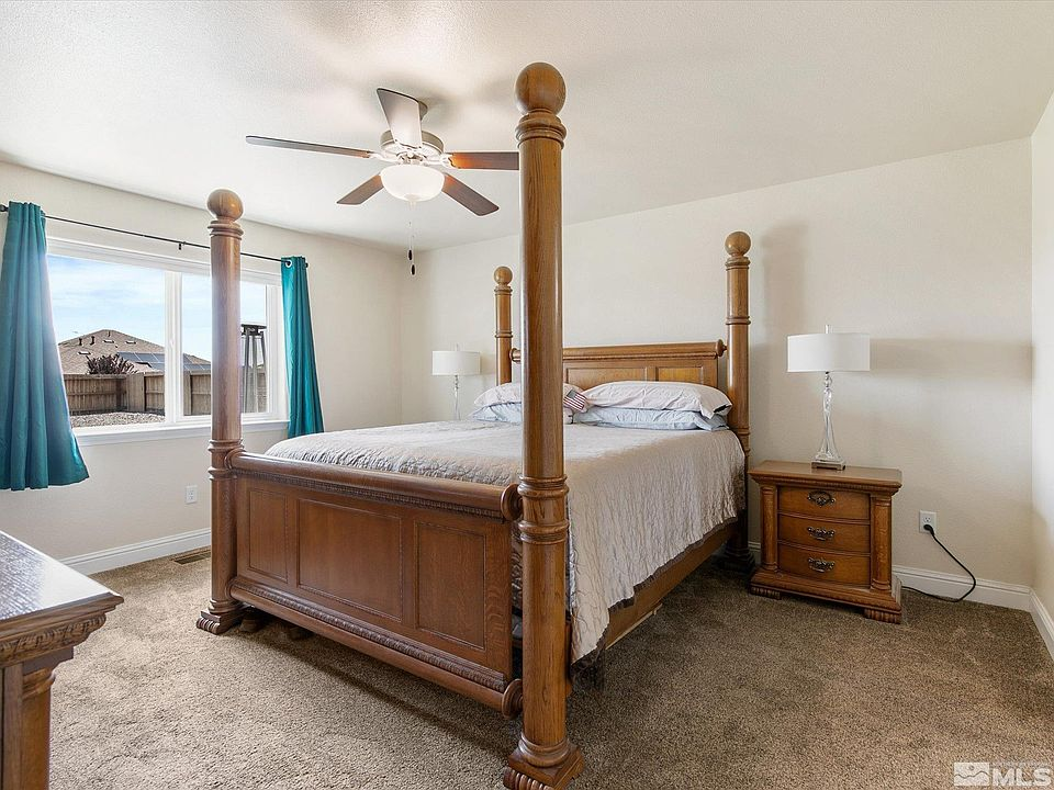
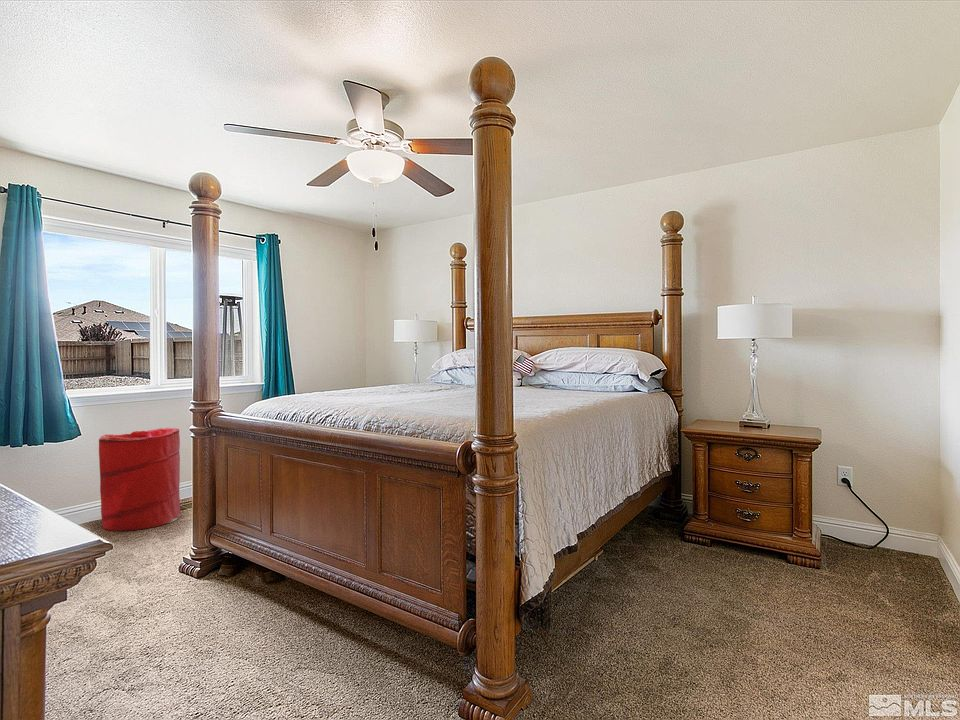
+ laundry hamper [98,427,182,532]
